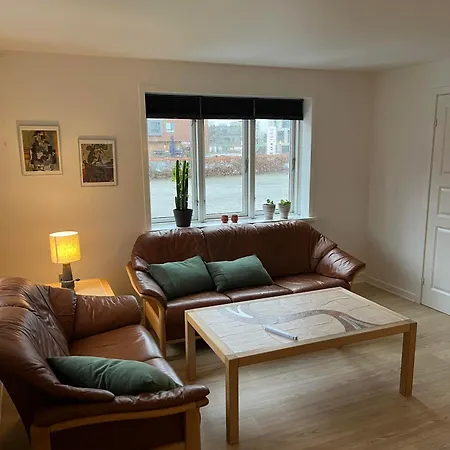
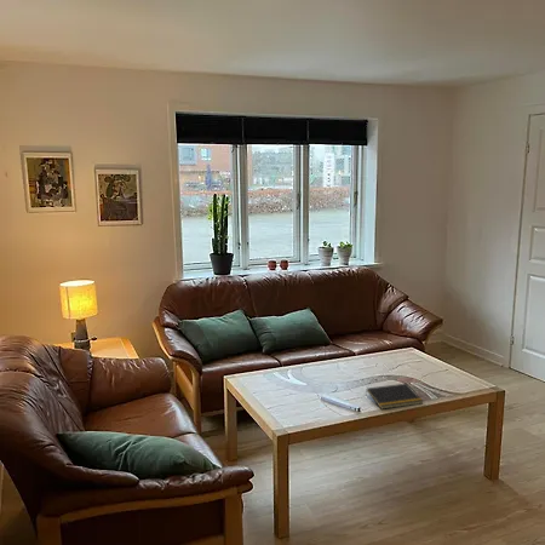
+ notepad [365,383,424,411]
